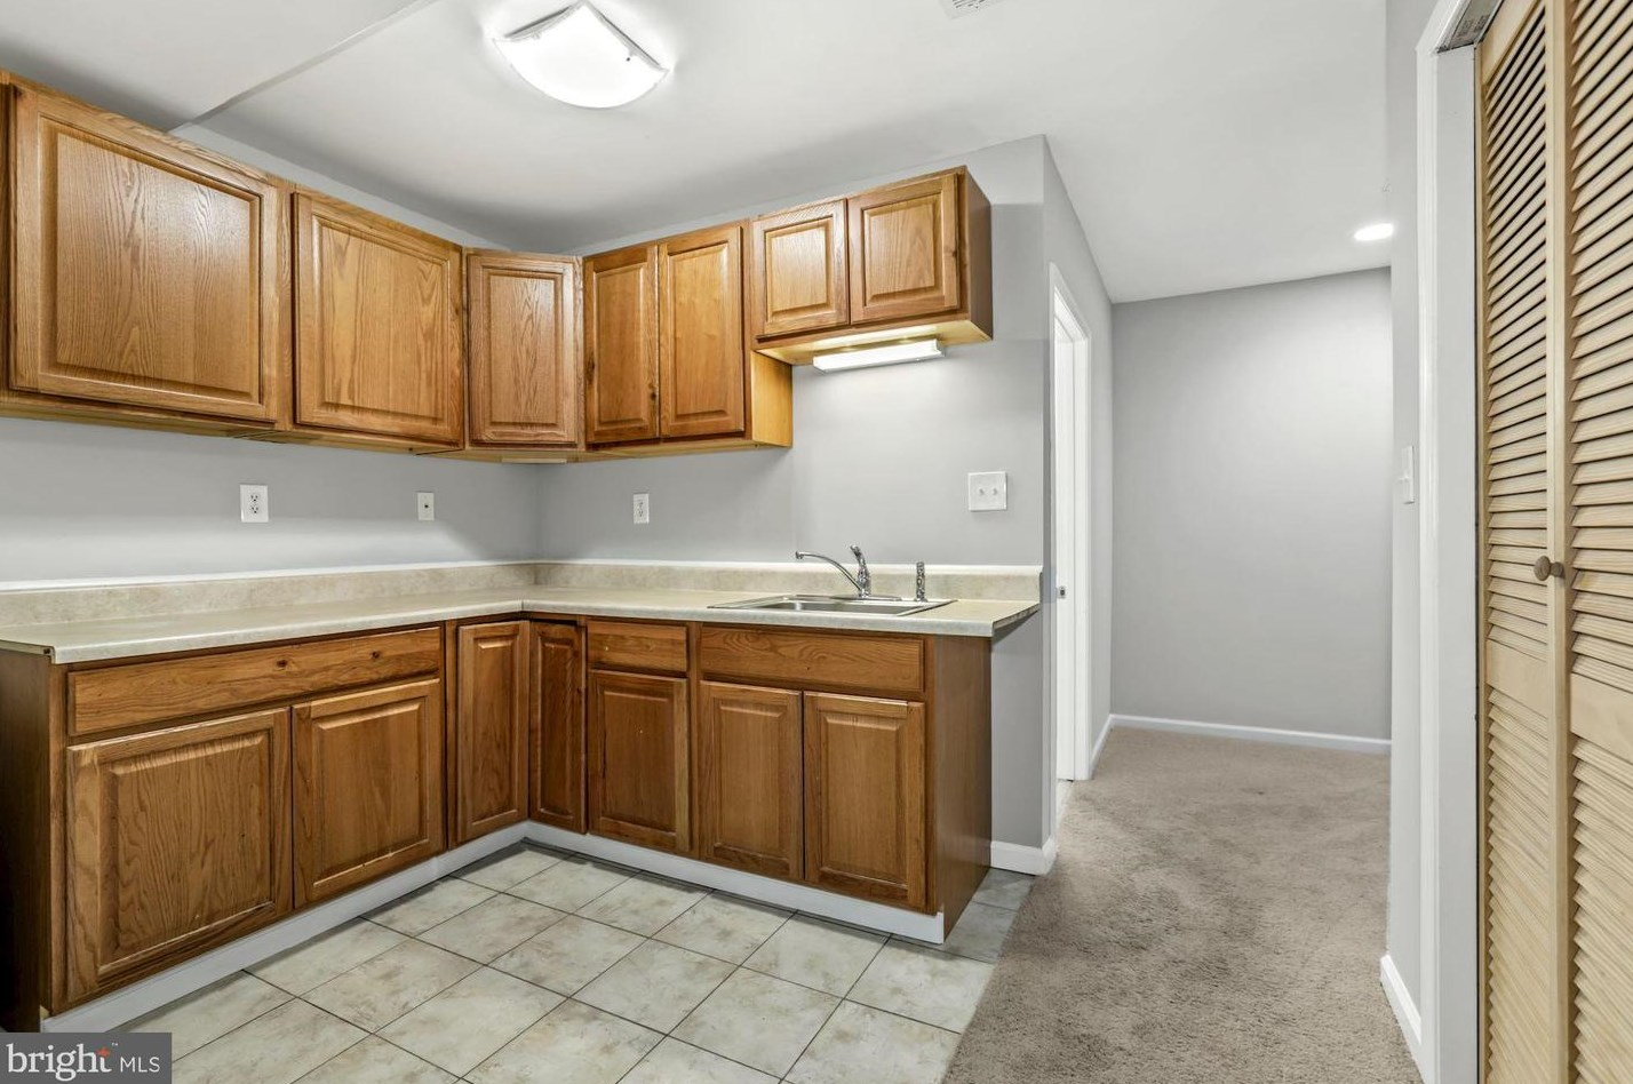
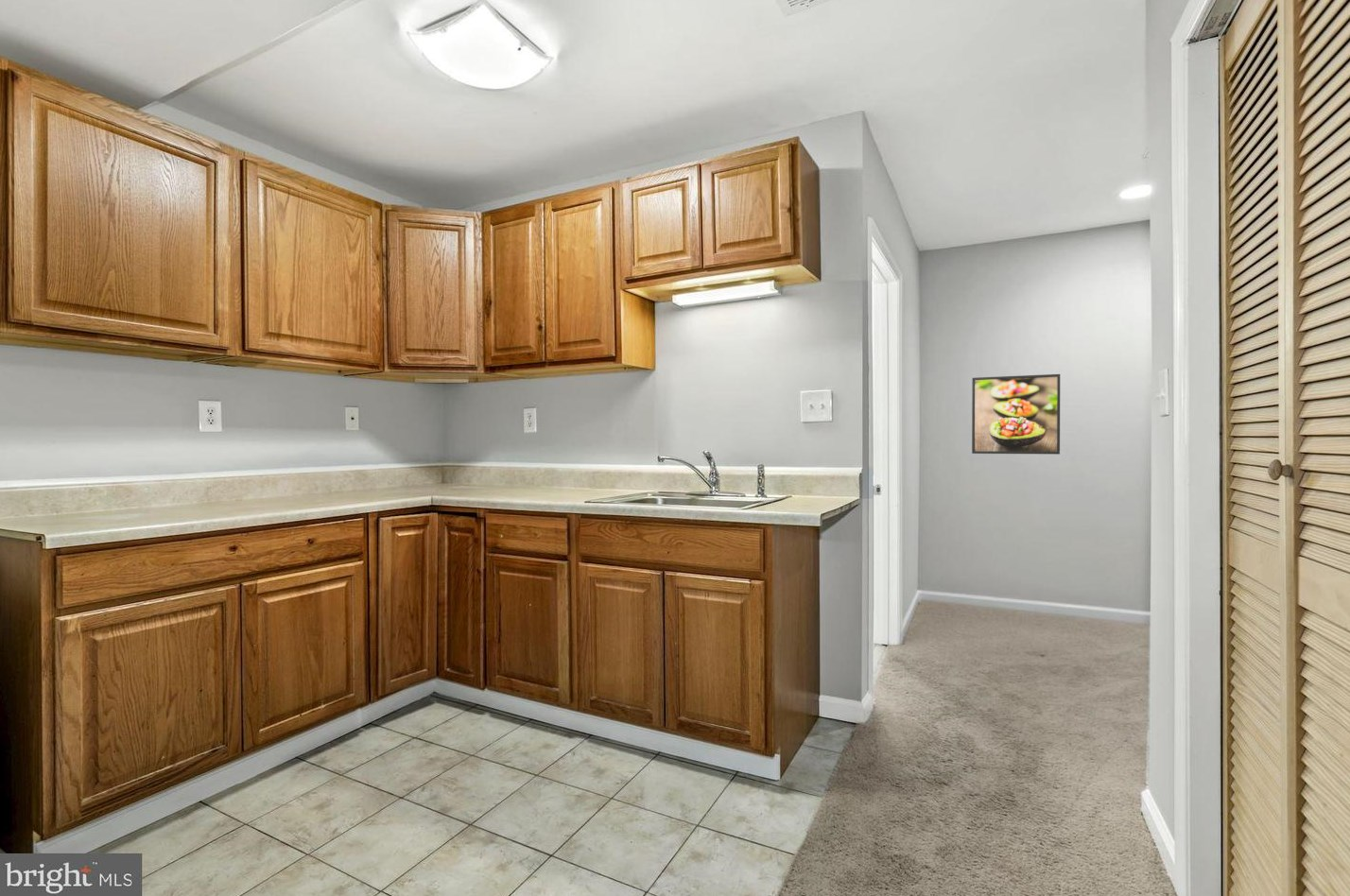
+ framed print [971,373,1061,456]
